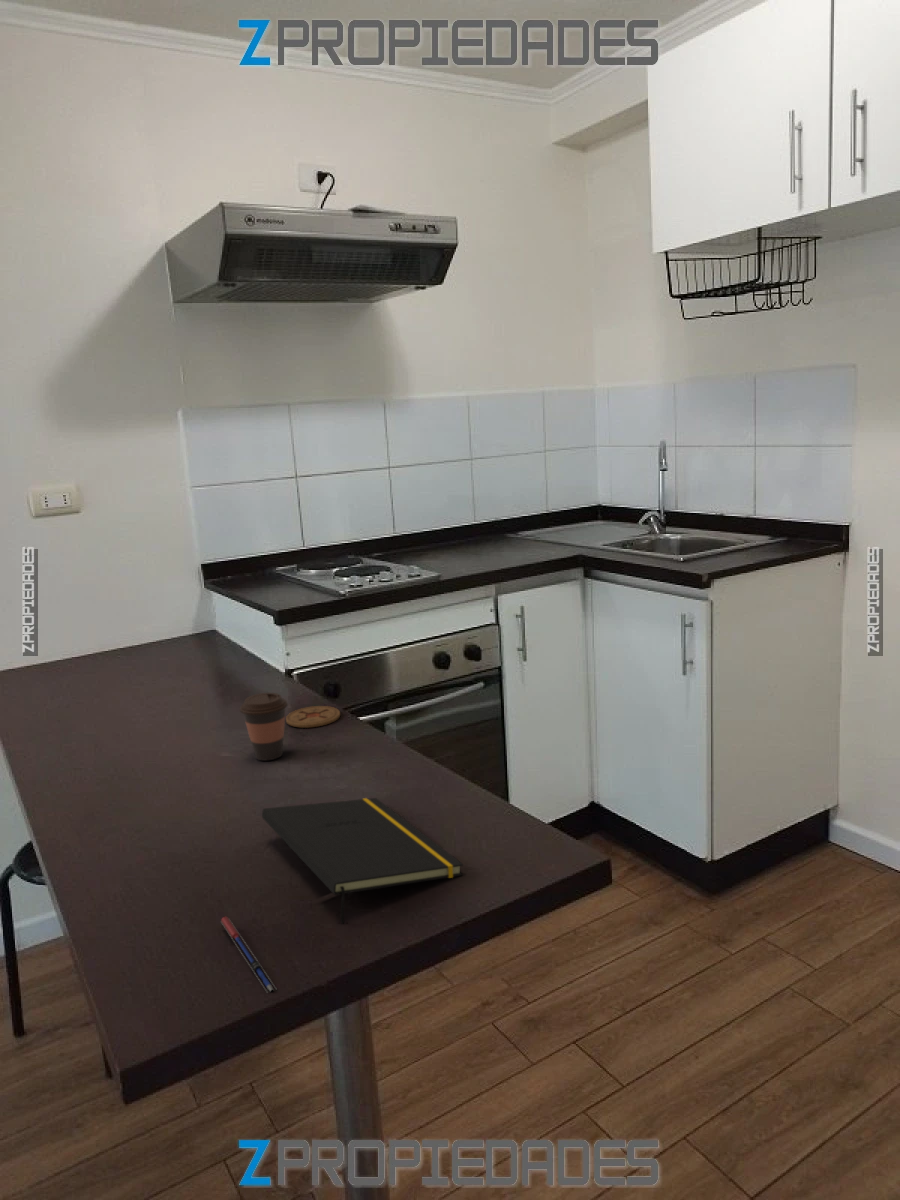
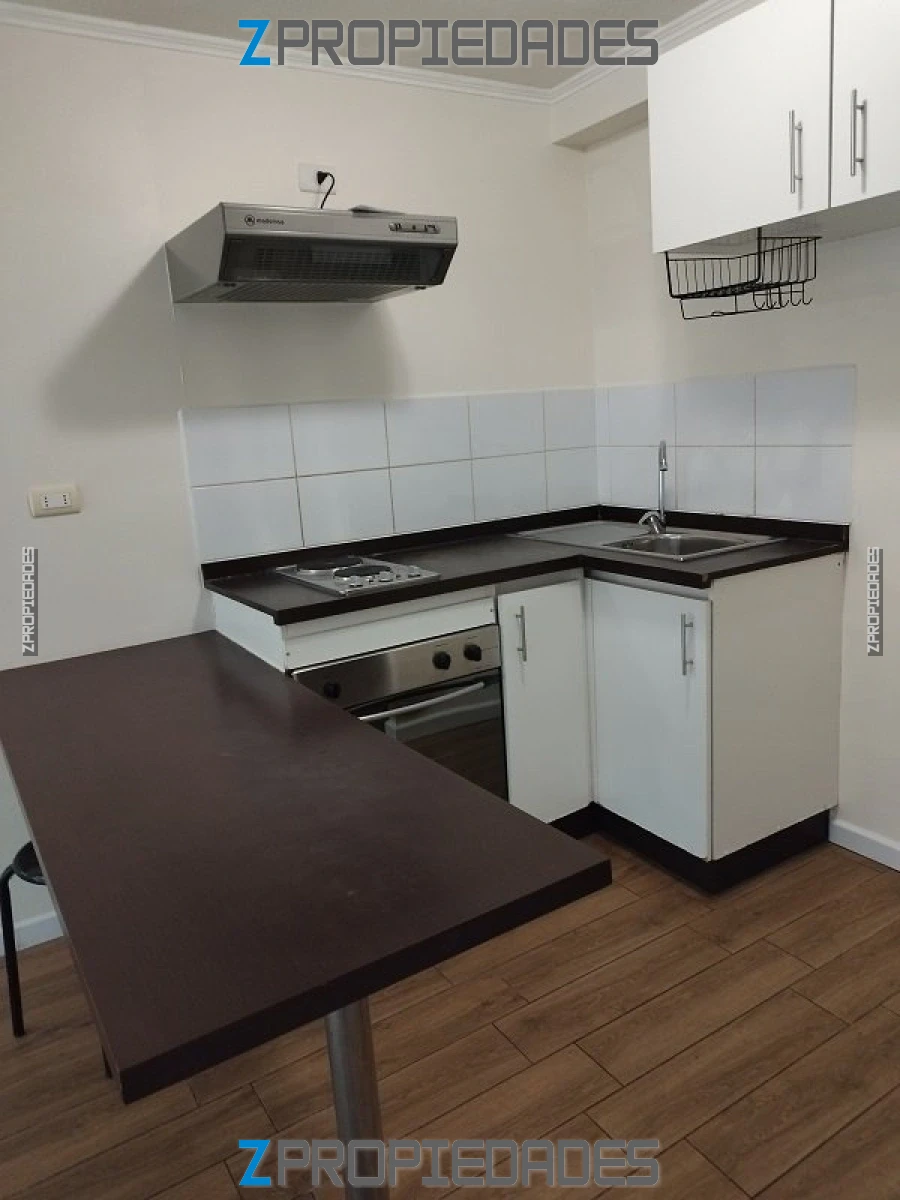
- notepad [261,797,464,925]
- pen [220,916,277,994]
- coffee cup [239,692,289,762]
- coaster [285,705,341,729]
